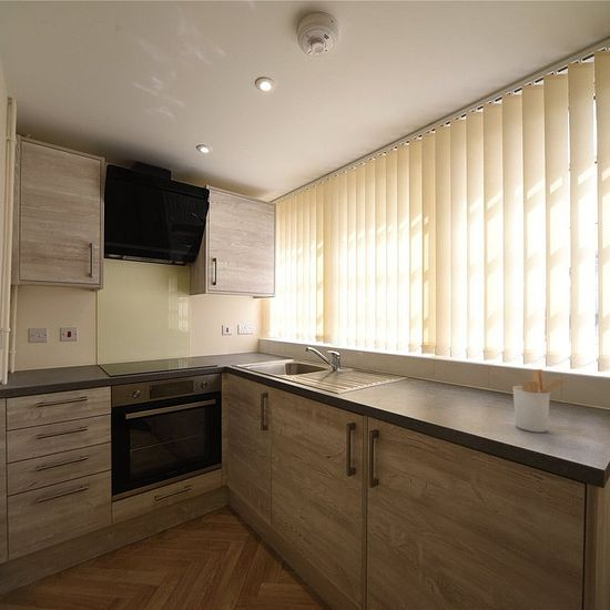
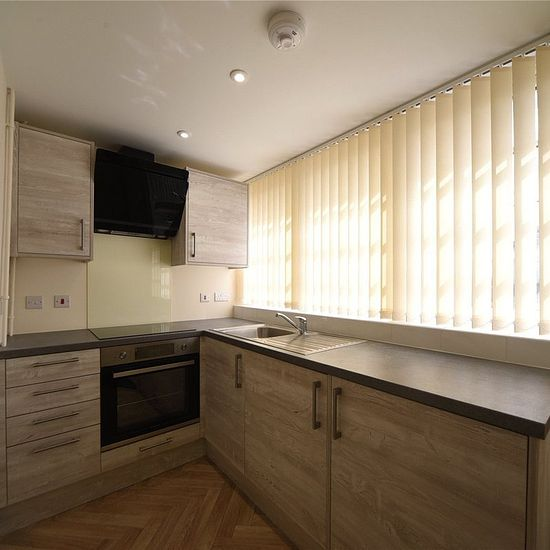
- utensil holder [511,368,572,434]
